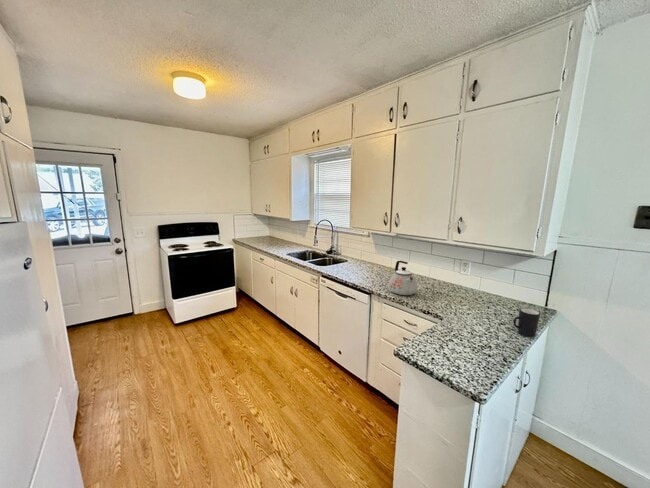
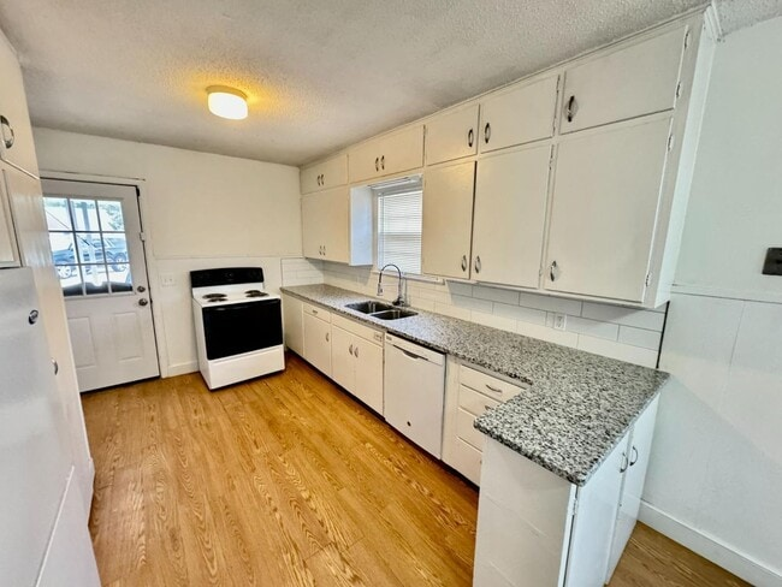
- kettle [388,260,418,296]
- mug [512,307,541,338]
